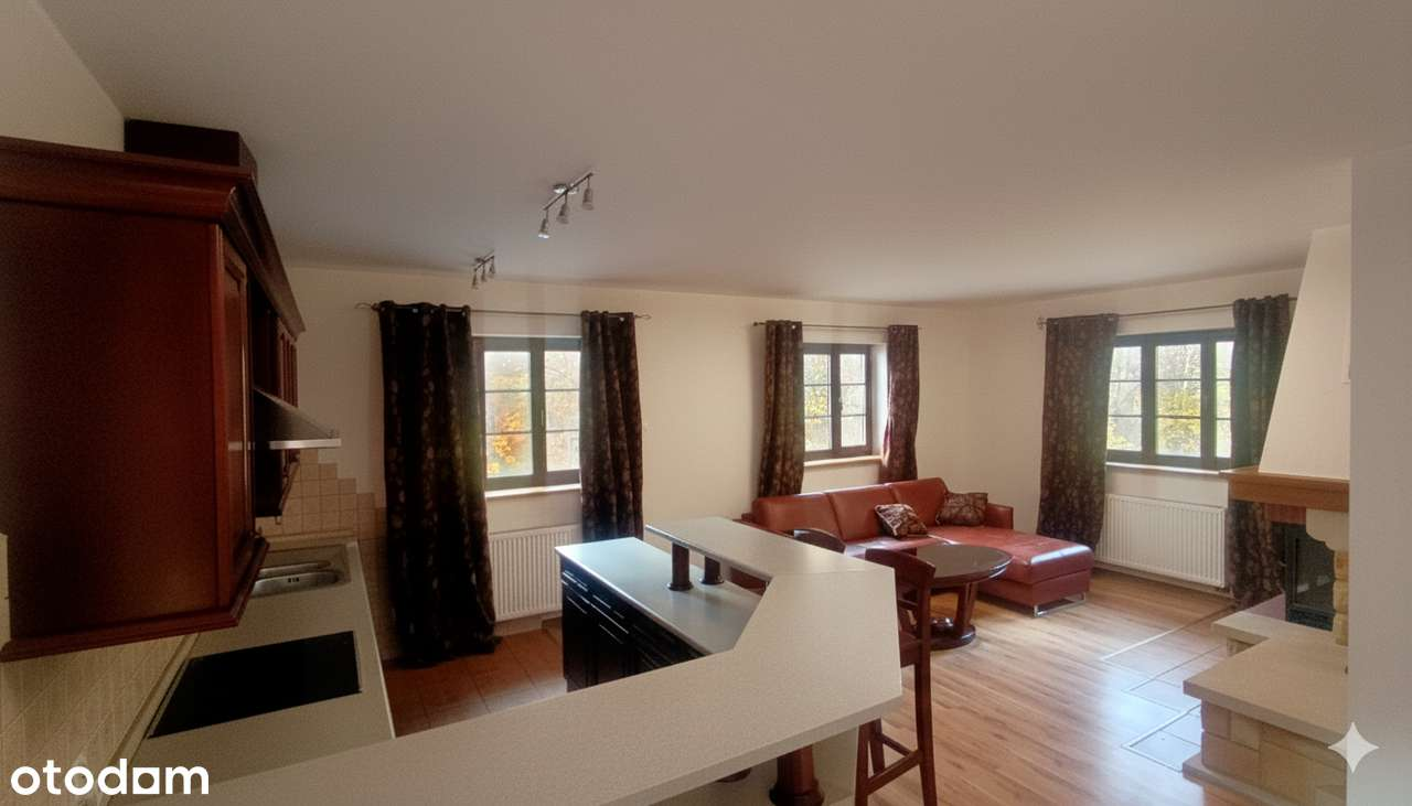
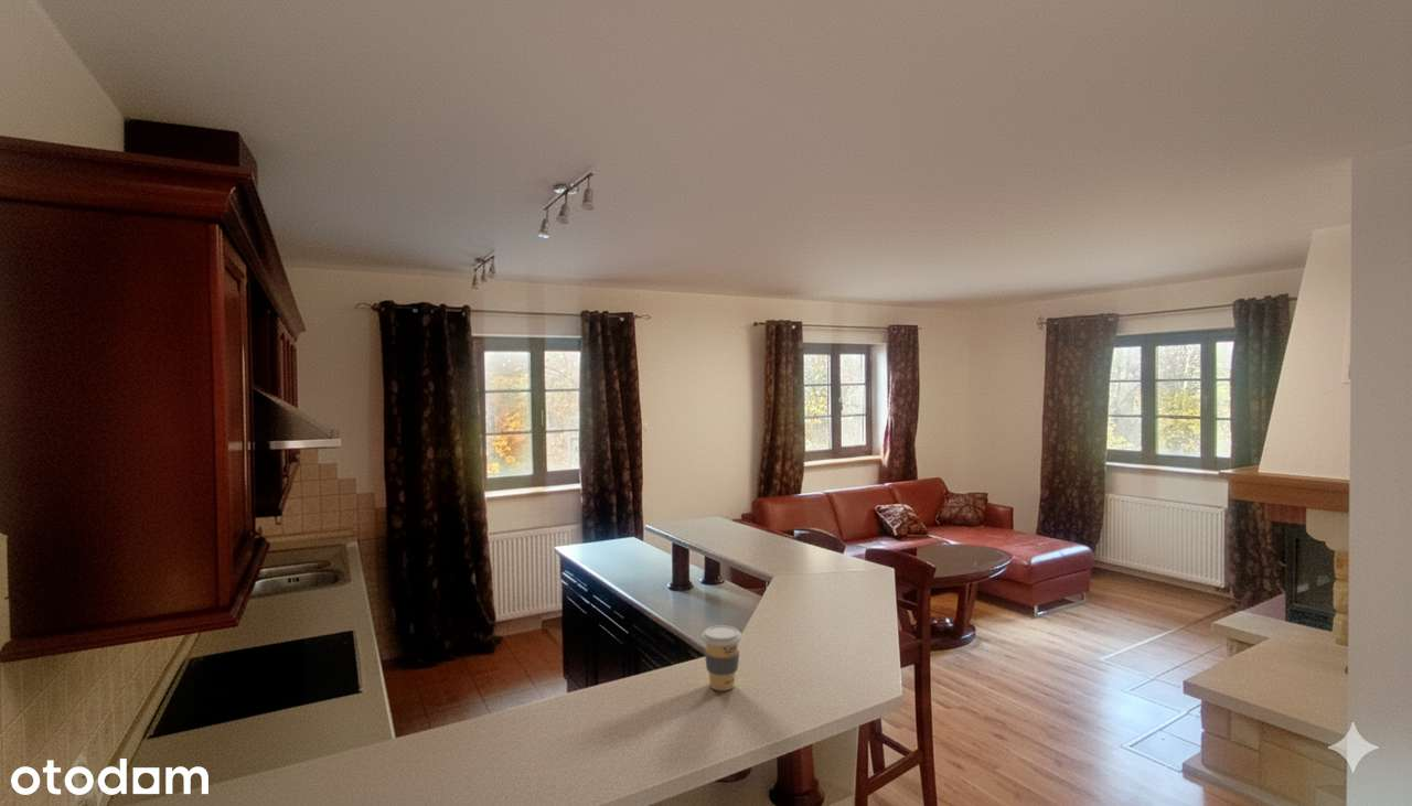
+ coffee cup [700,624,742,691]
